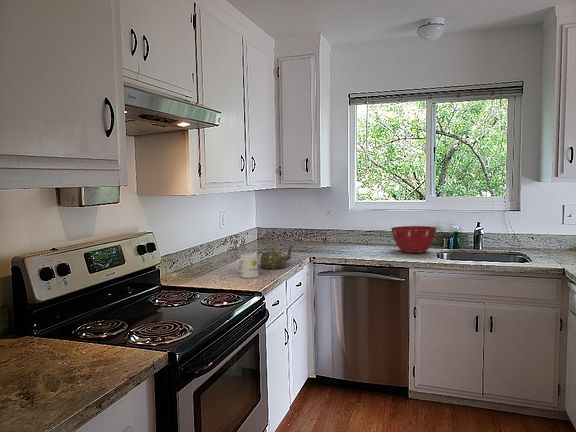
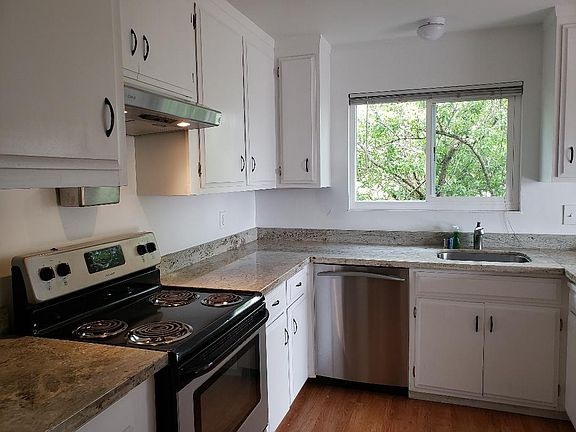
- teapot [256,244,295,270]
- mug [235,253,259,279]
- mixing bowl [390,225,438,254]
